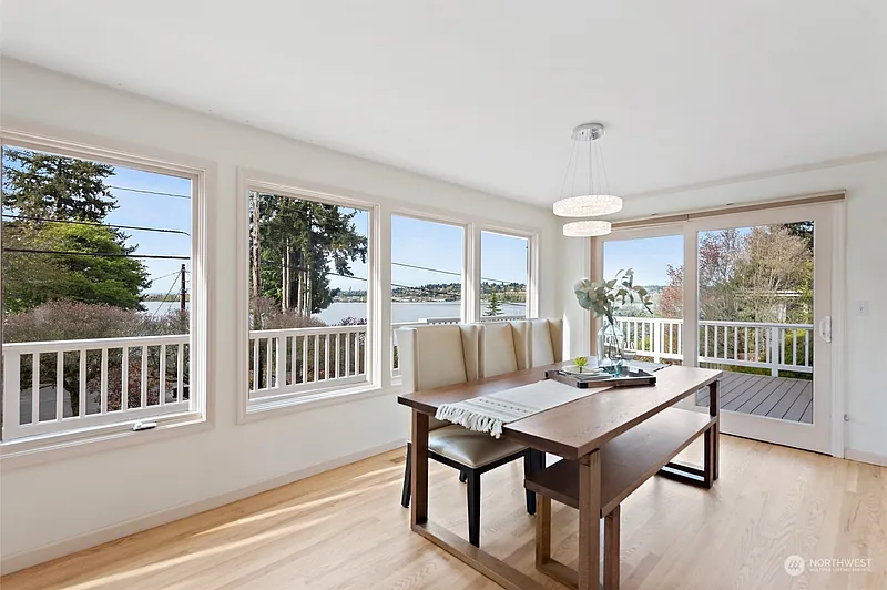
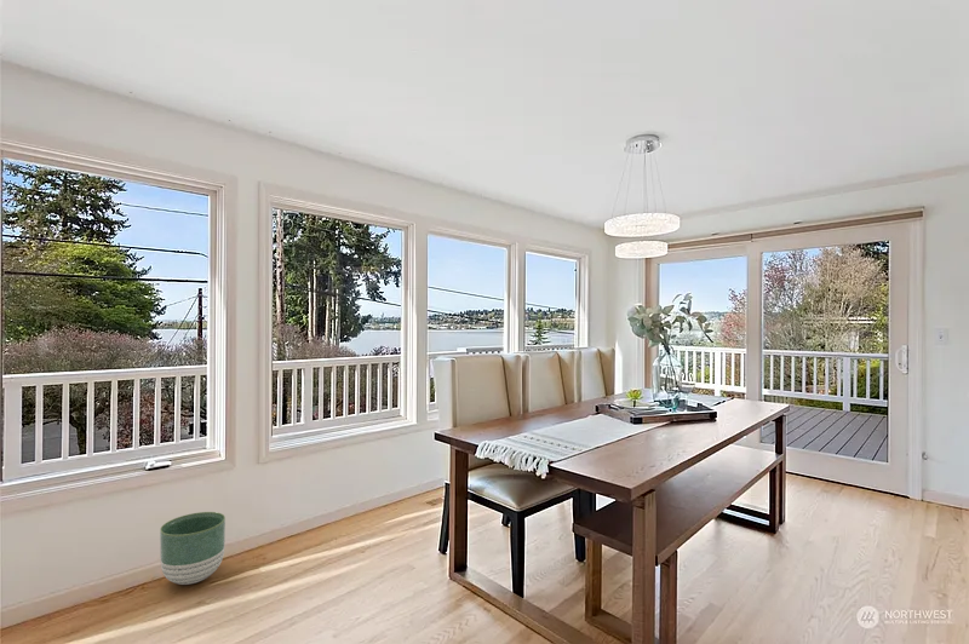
+ planter [159,511,227,586]
